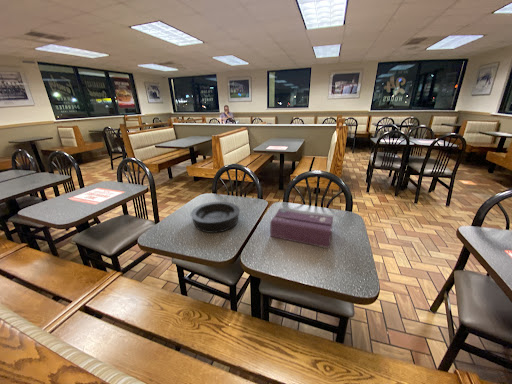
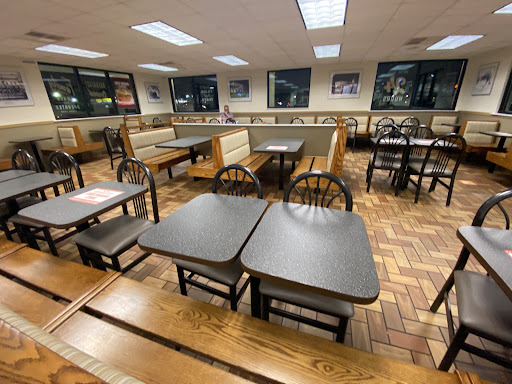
- bowl [190,201,241,234]
- tissue box [269,207,334,249]
